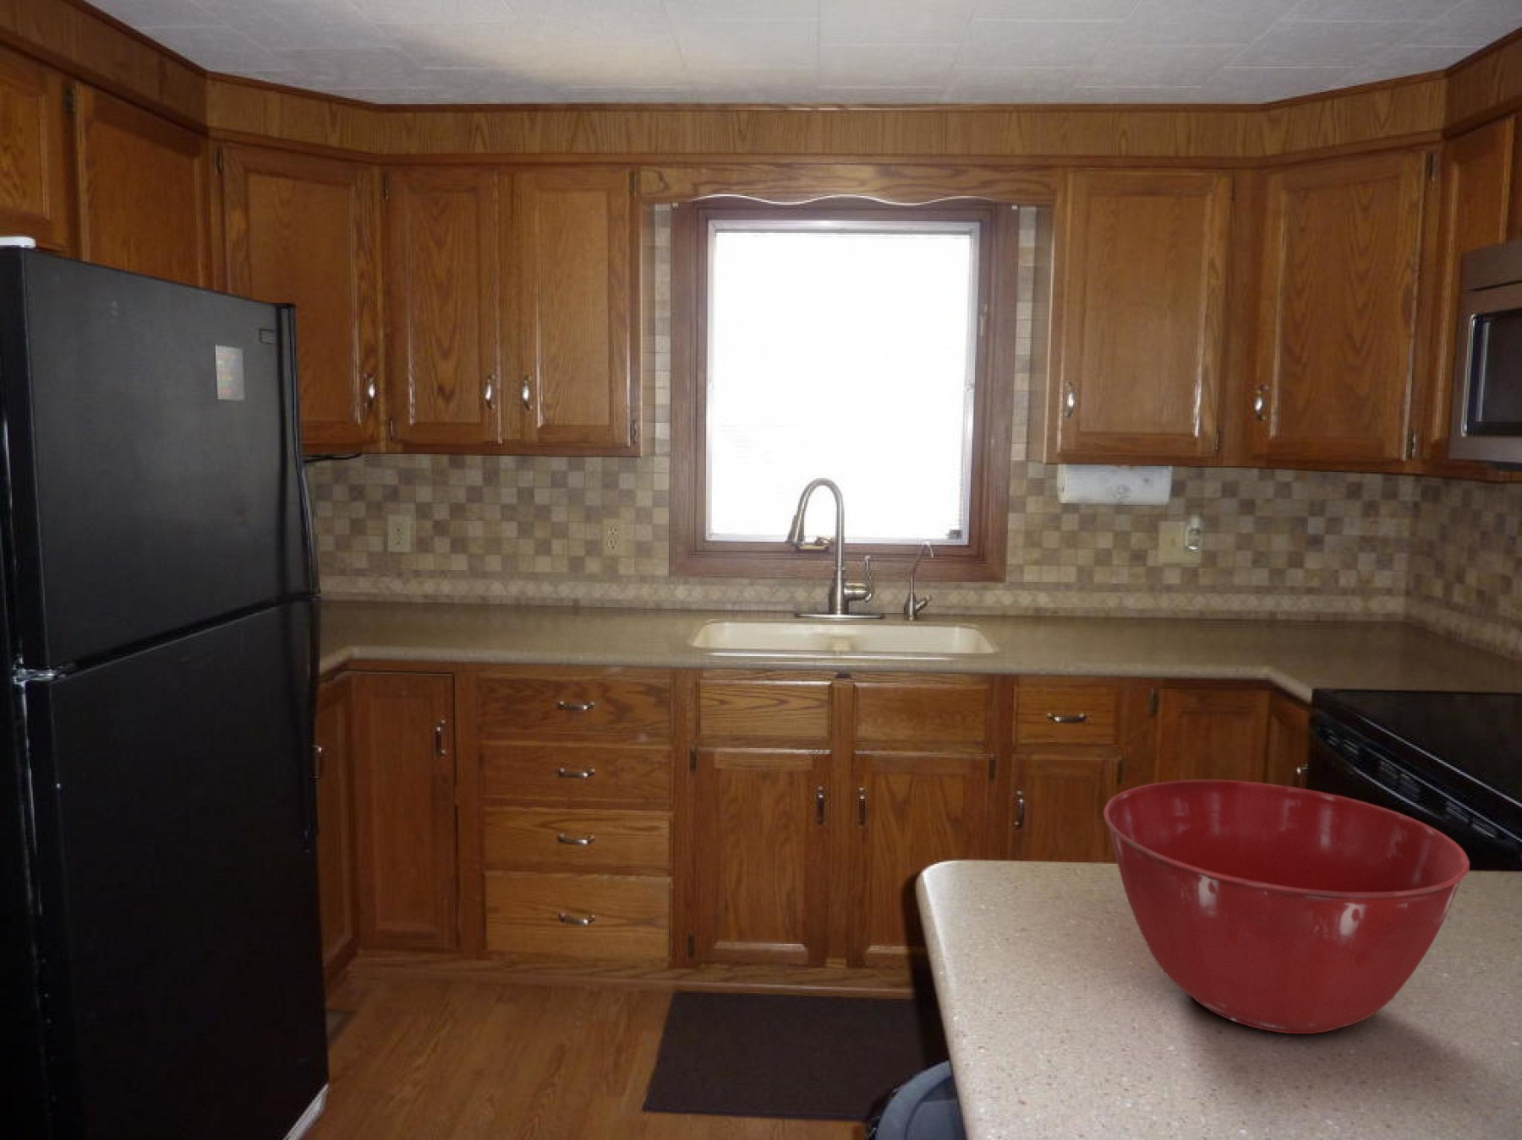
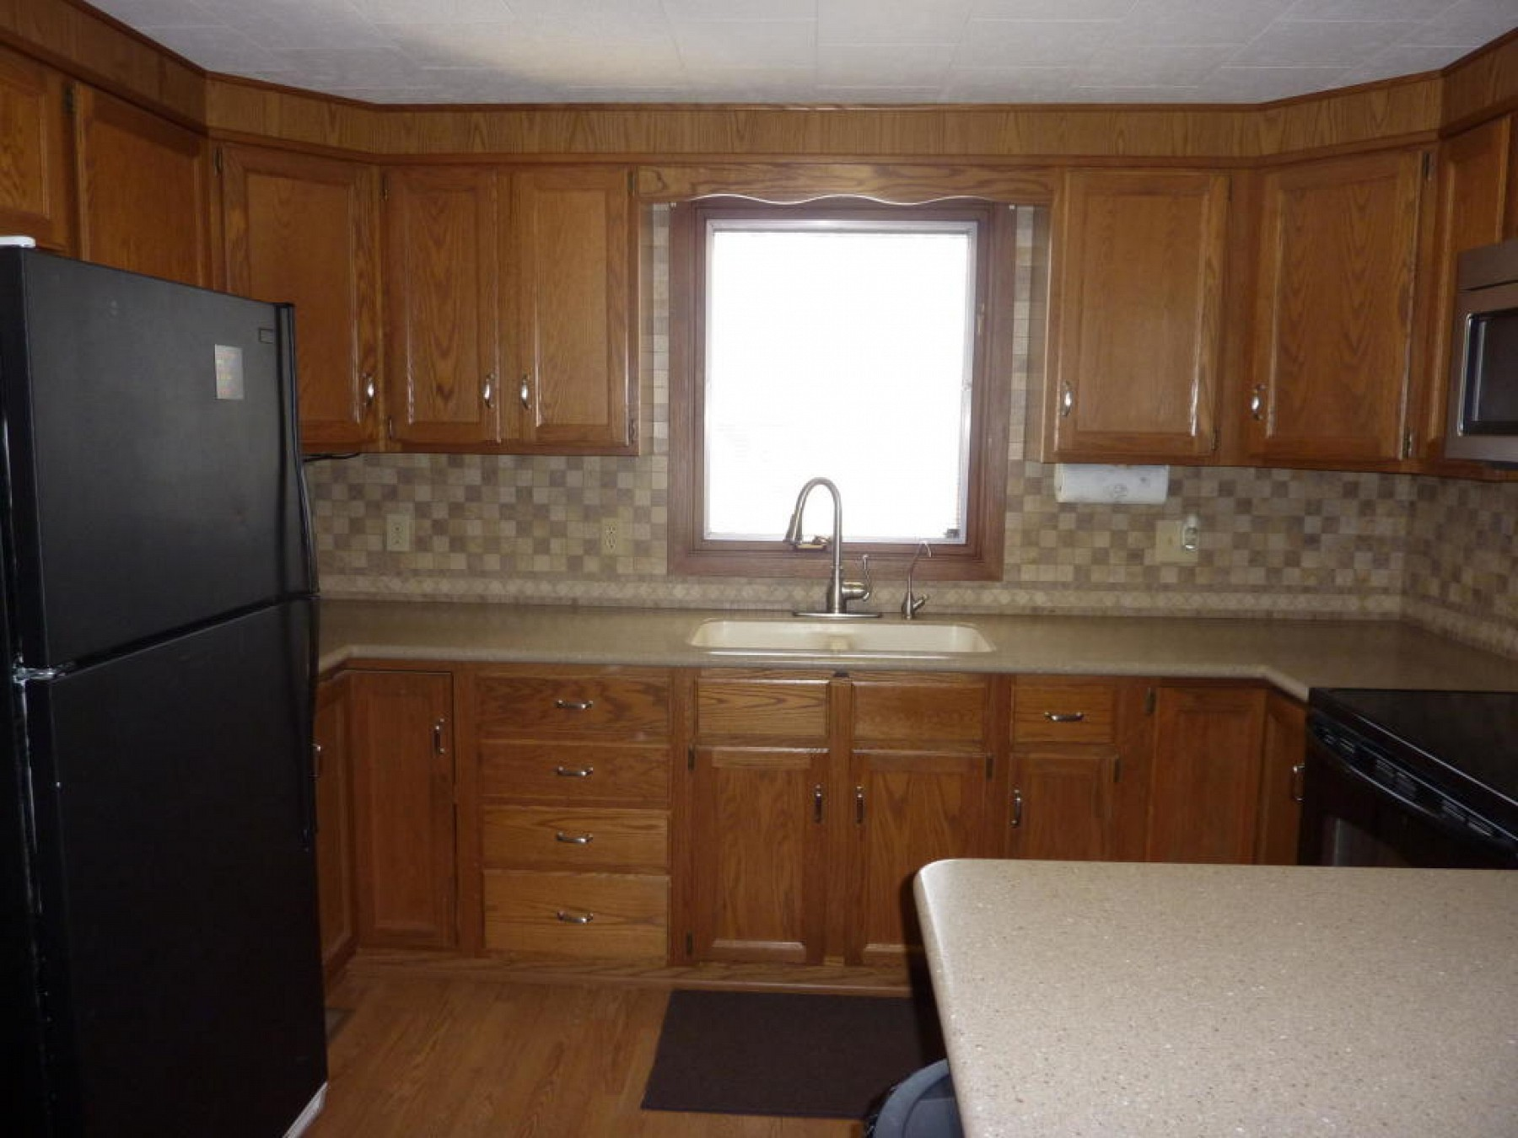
- mixing bowl [1104,780,1470,1035]
